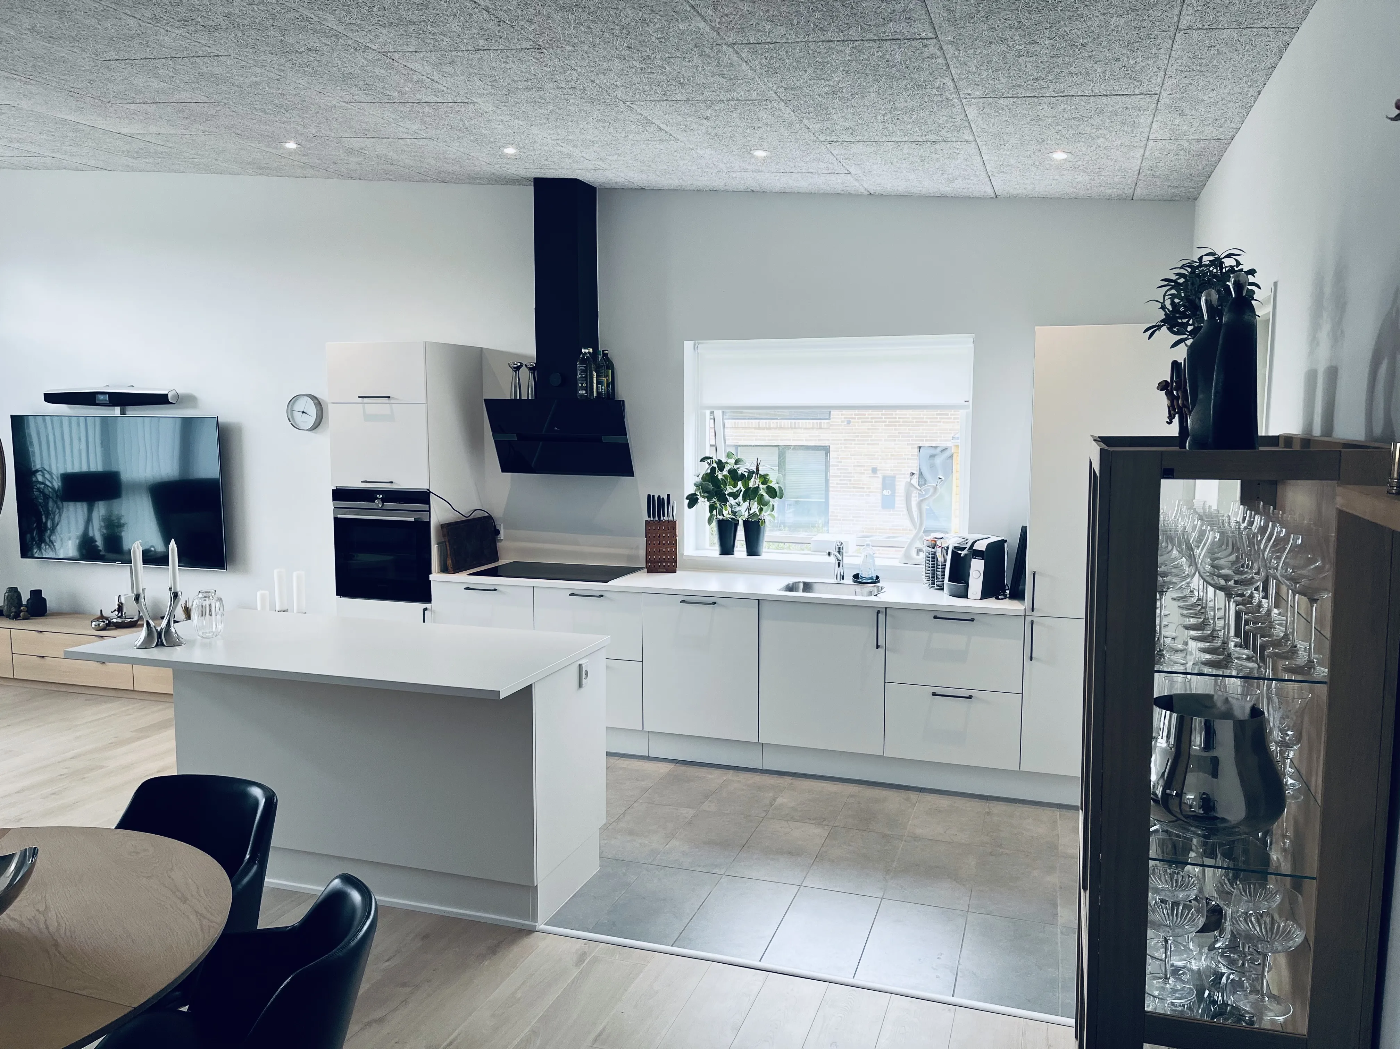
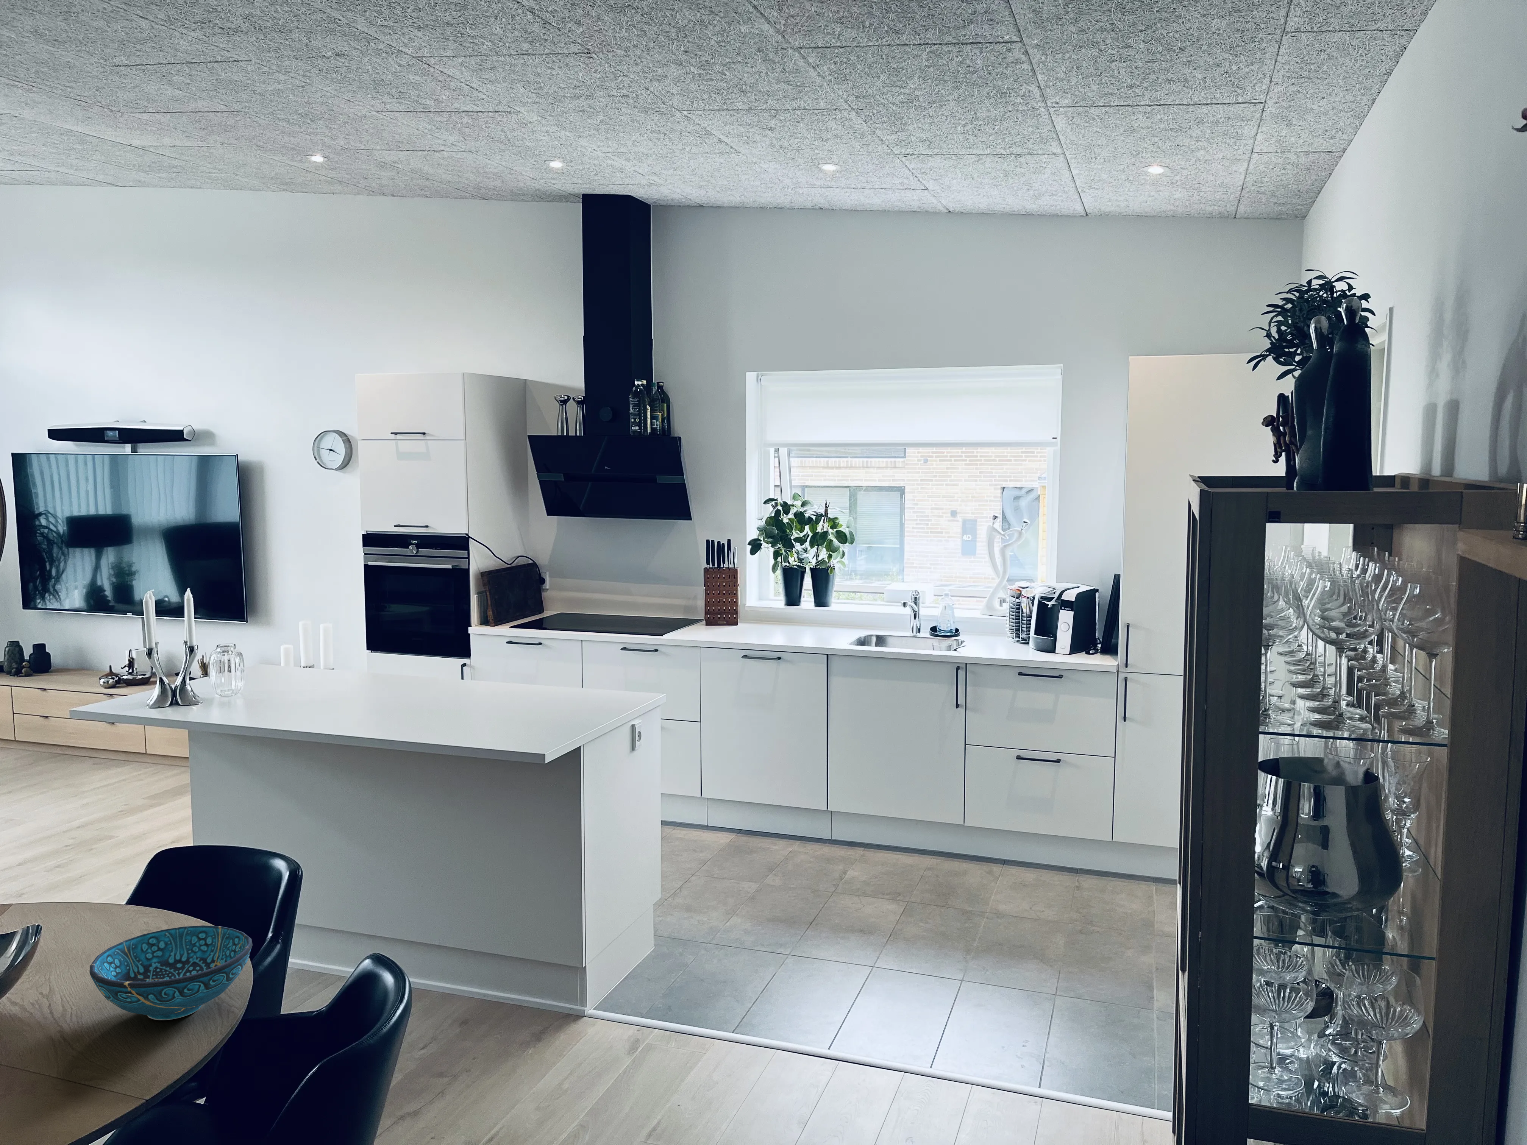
+ decorative bowl [89,925,252,1020]
